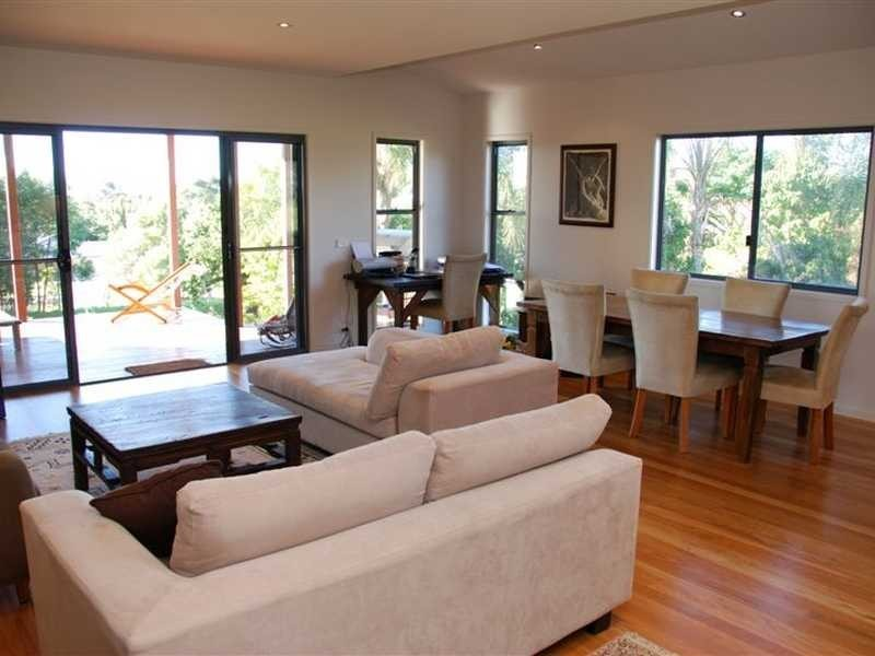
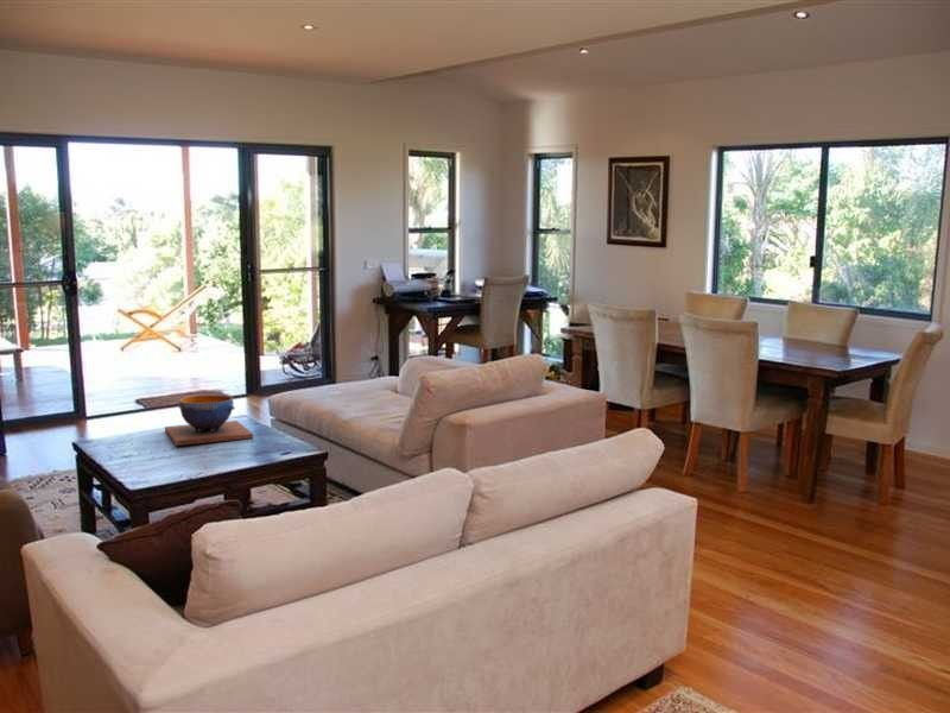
+ decorative bowl [164,395,254,447]
